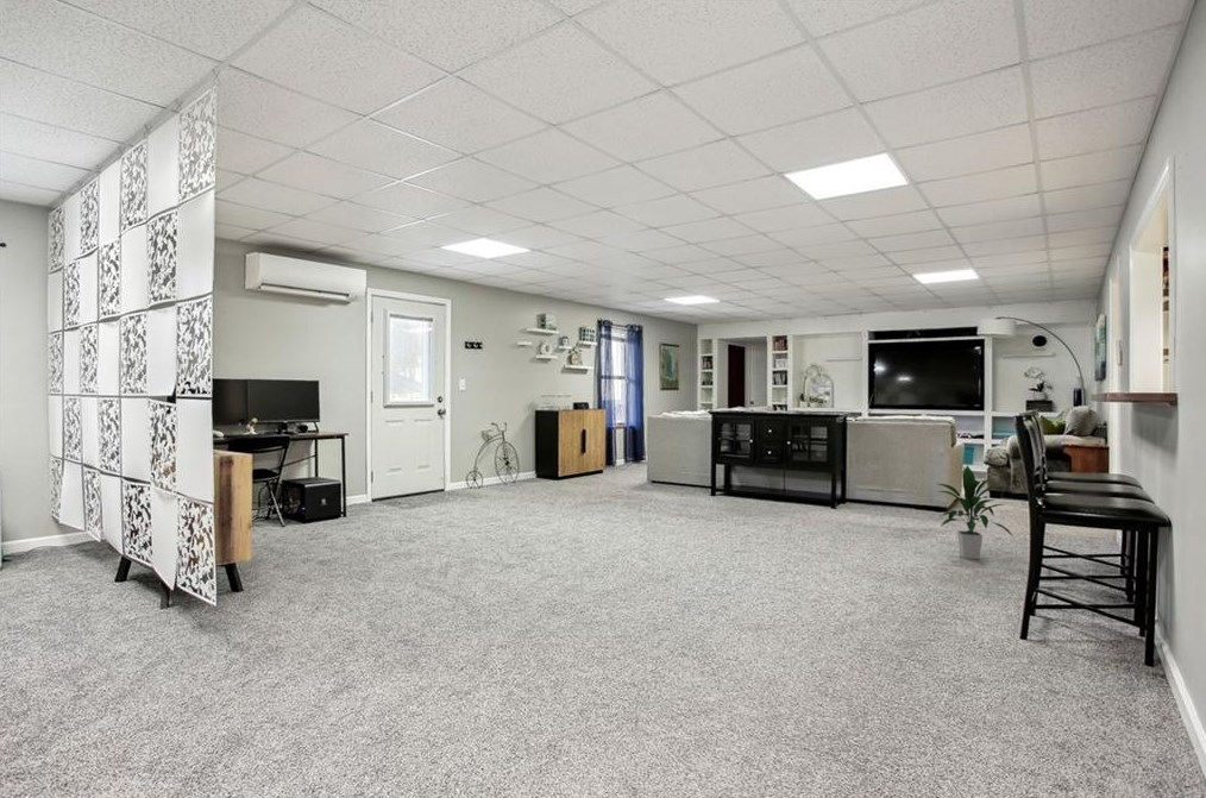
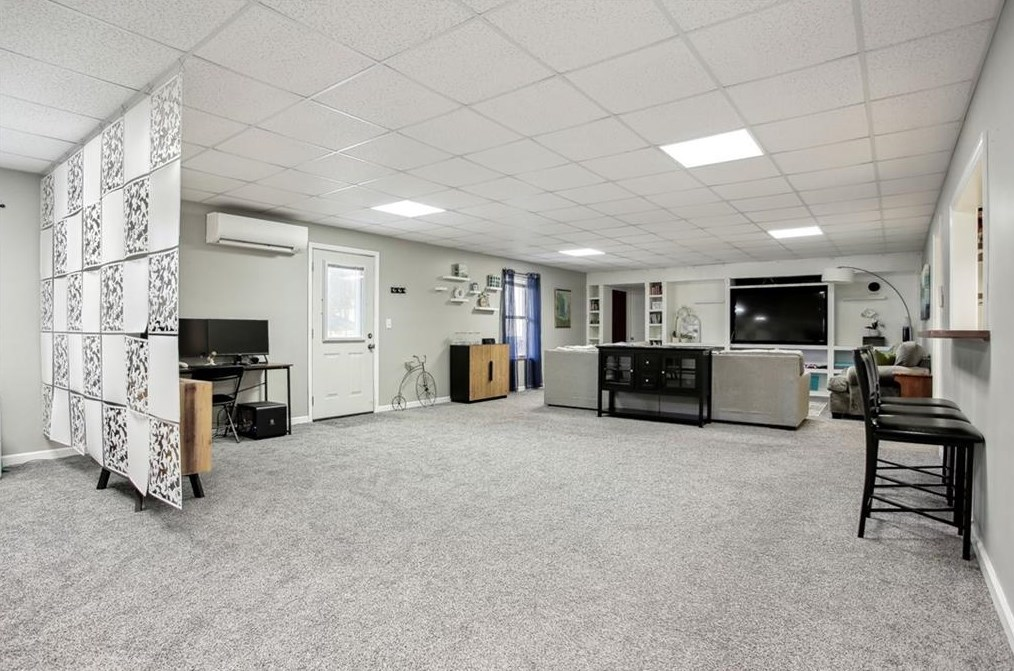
- indoor plant [932,464,1016,560]
